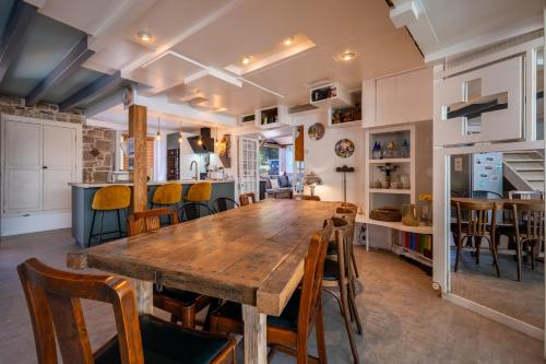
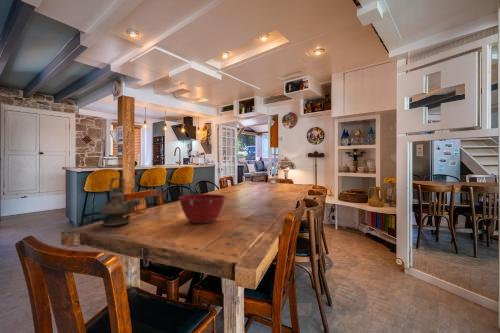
+ mixing bowl [177,193,227,224]
+ teapot [99,176,143,227]
